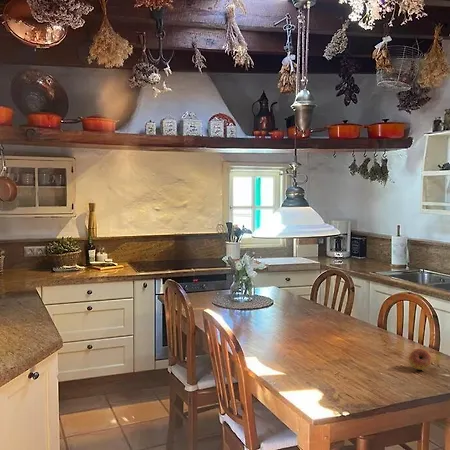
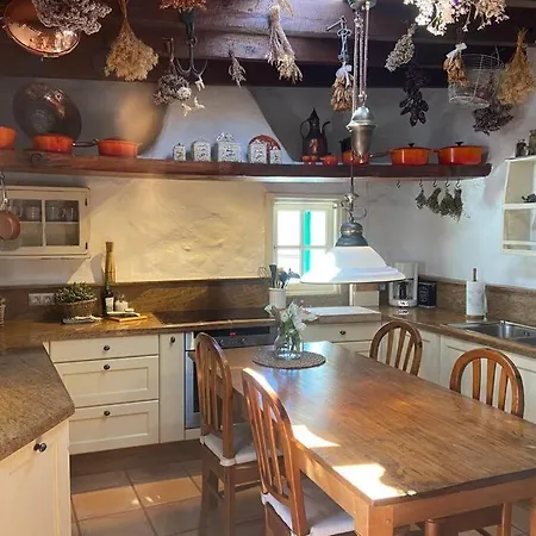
- fruit [408,348,432,371]
